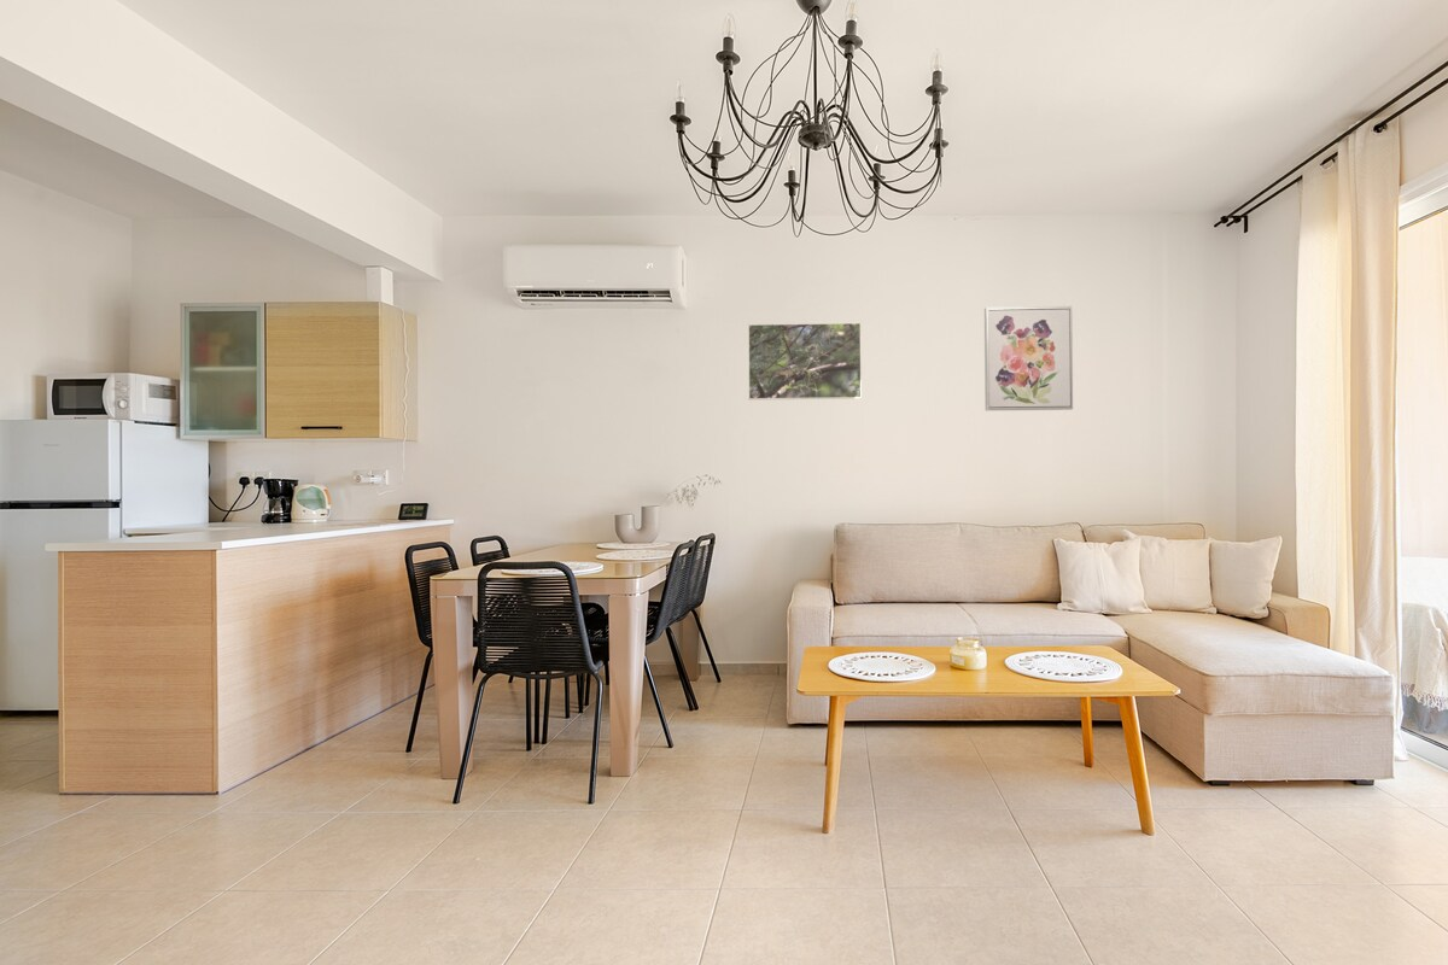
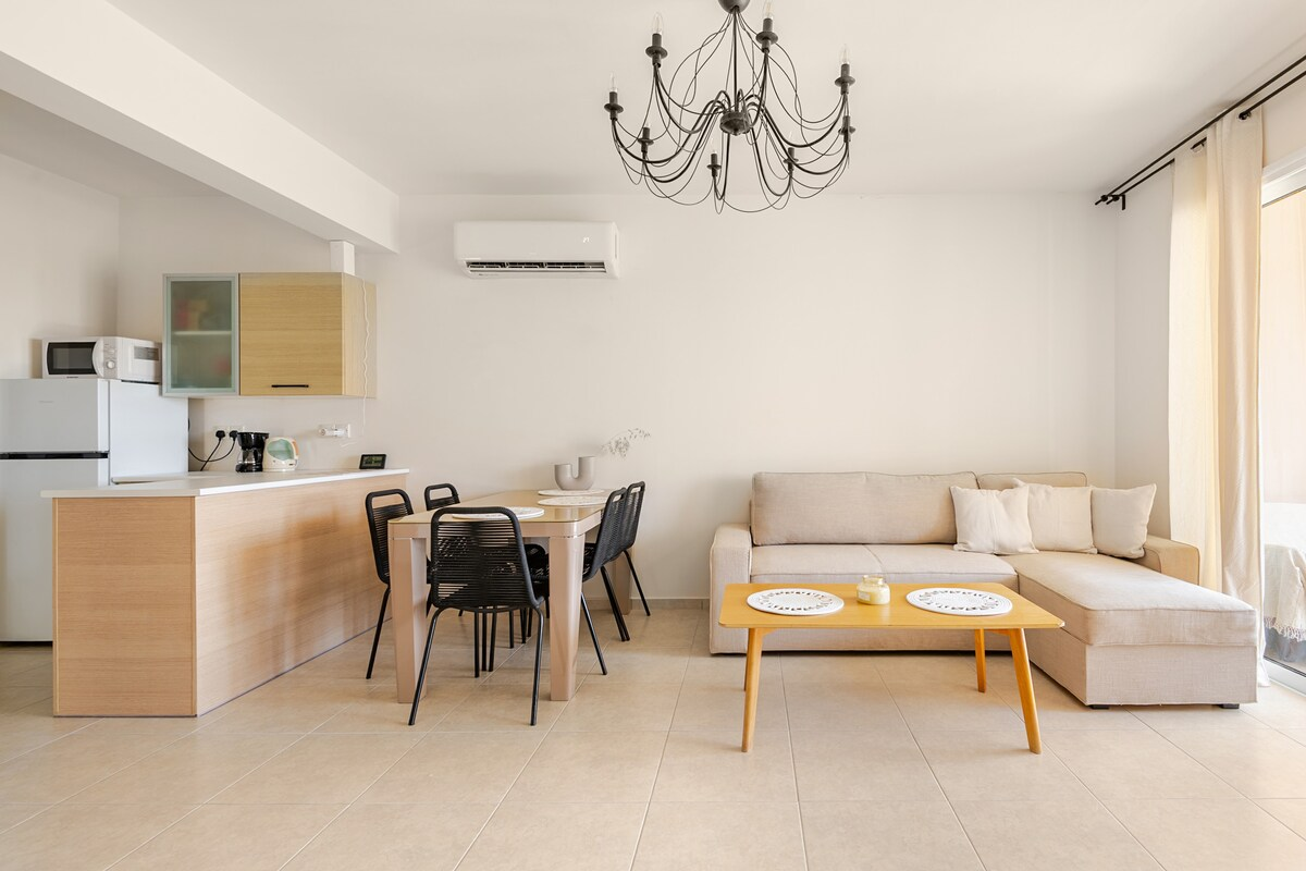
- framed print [747,322,863,400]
- wall art [983,305,1074,411]
